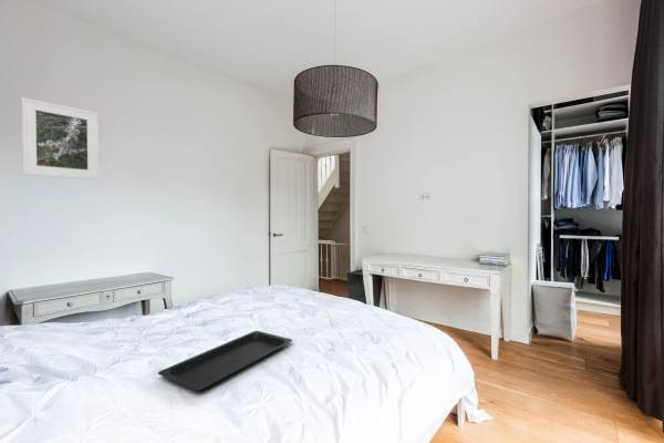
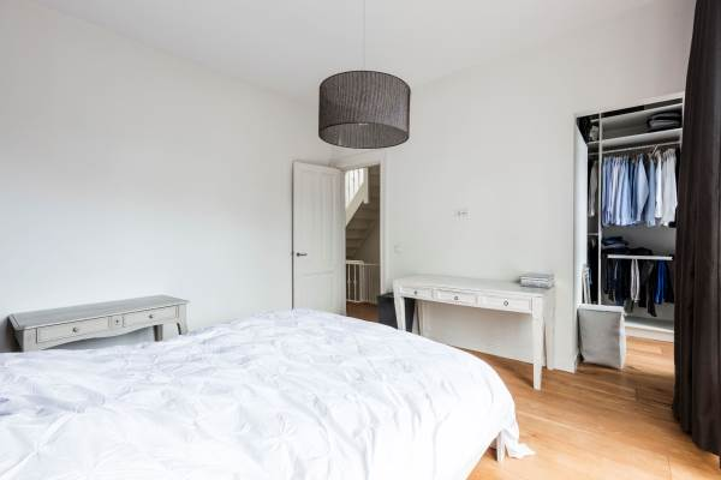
- serving tray [157,330,293,392]
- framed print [20,96,100,181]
